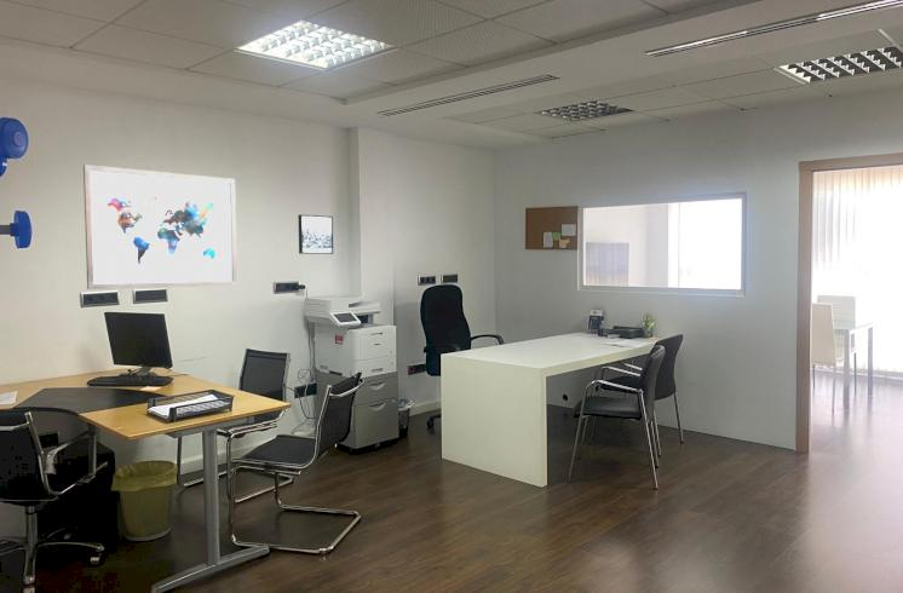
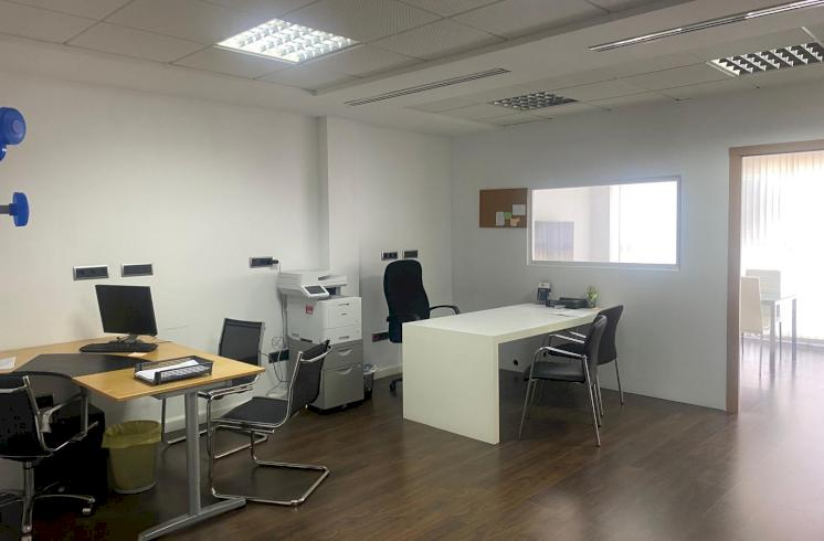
- wall art [82,163,238,290]
- wall art [297,213,334,255]
